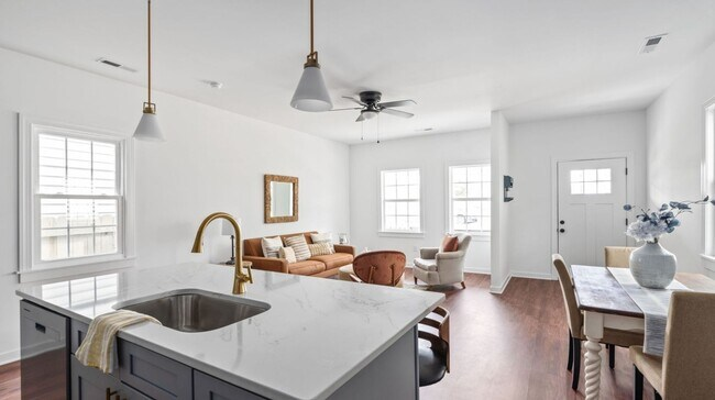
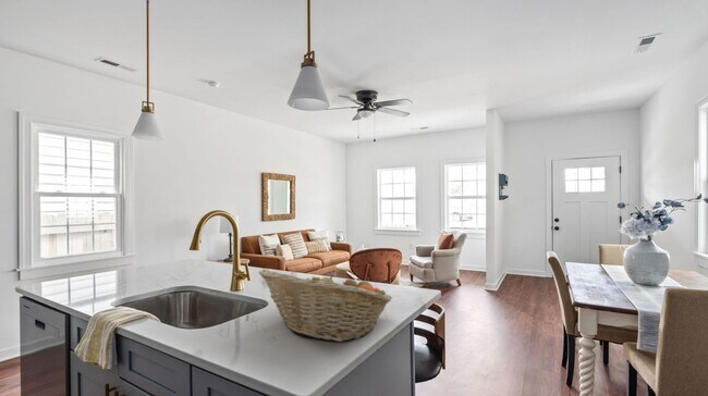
+ fruit basket [257,269,393,343]
